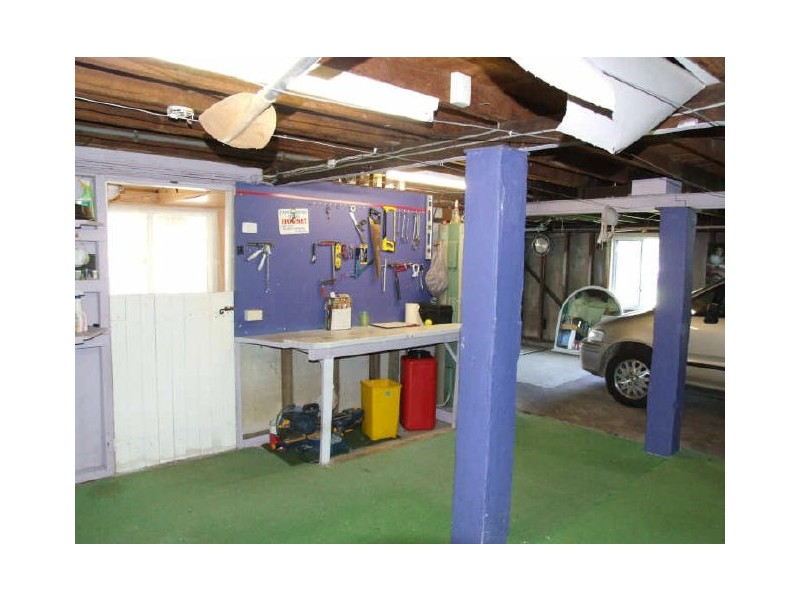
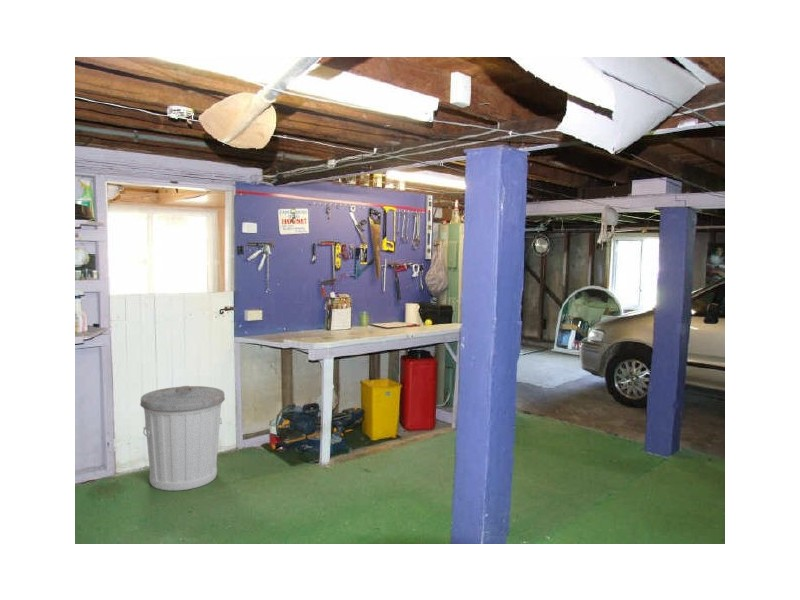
+ trash can [139,385,226,492]
